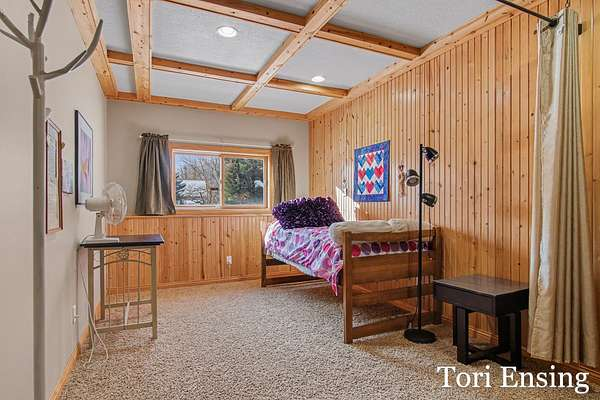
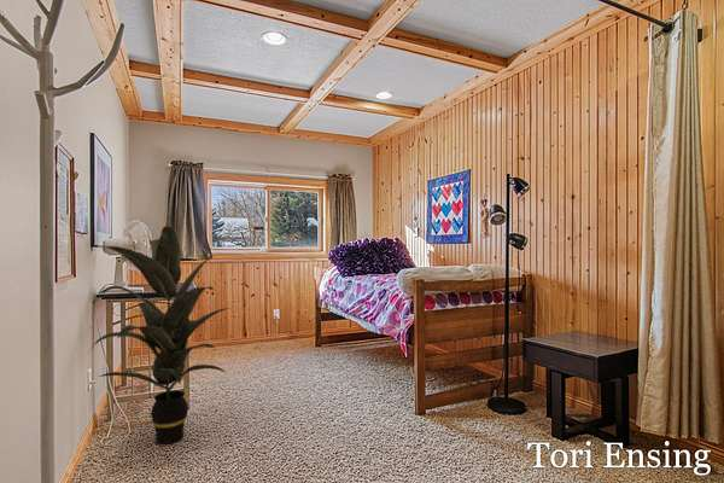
+ indoor plant [88,225,230,446]
